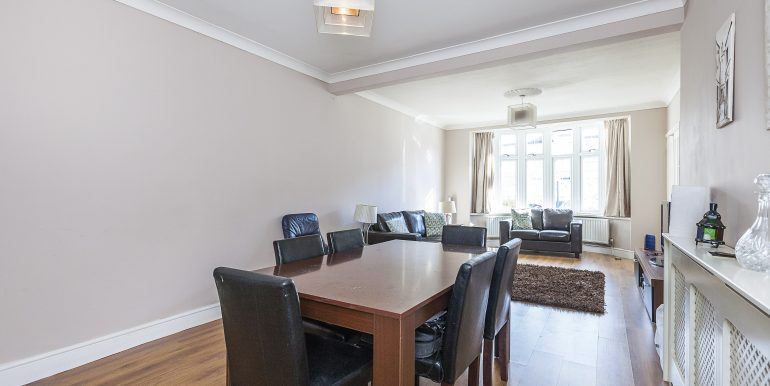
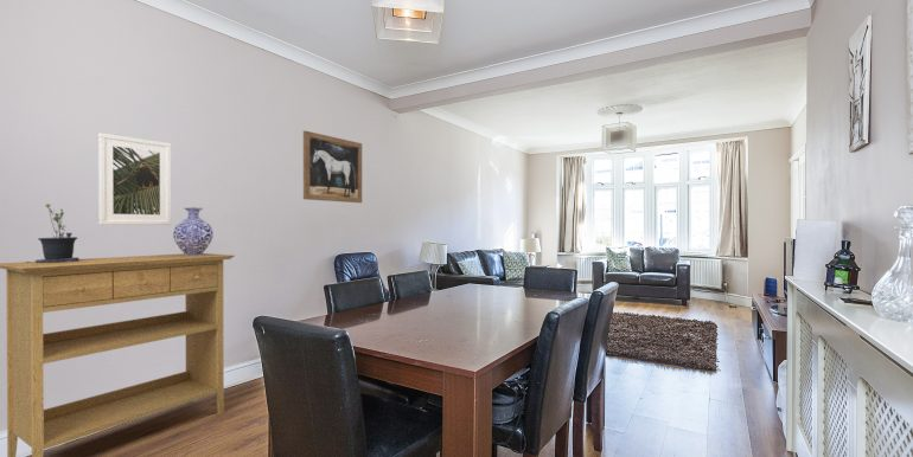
+ vase [172,206,215,256]
+ console table [0,252,236,457]
+ wall art [302,130,363,204]
+ potted plant [25,202,81,263]
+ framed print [97,131,172,226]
